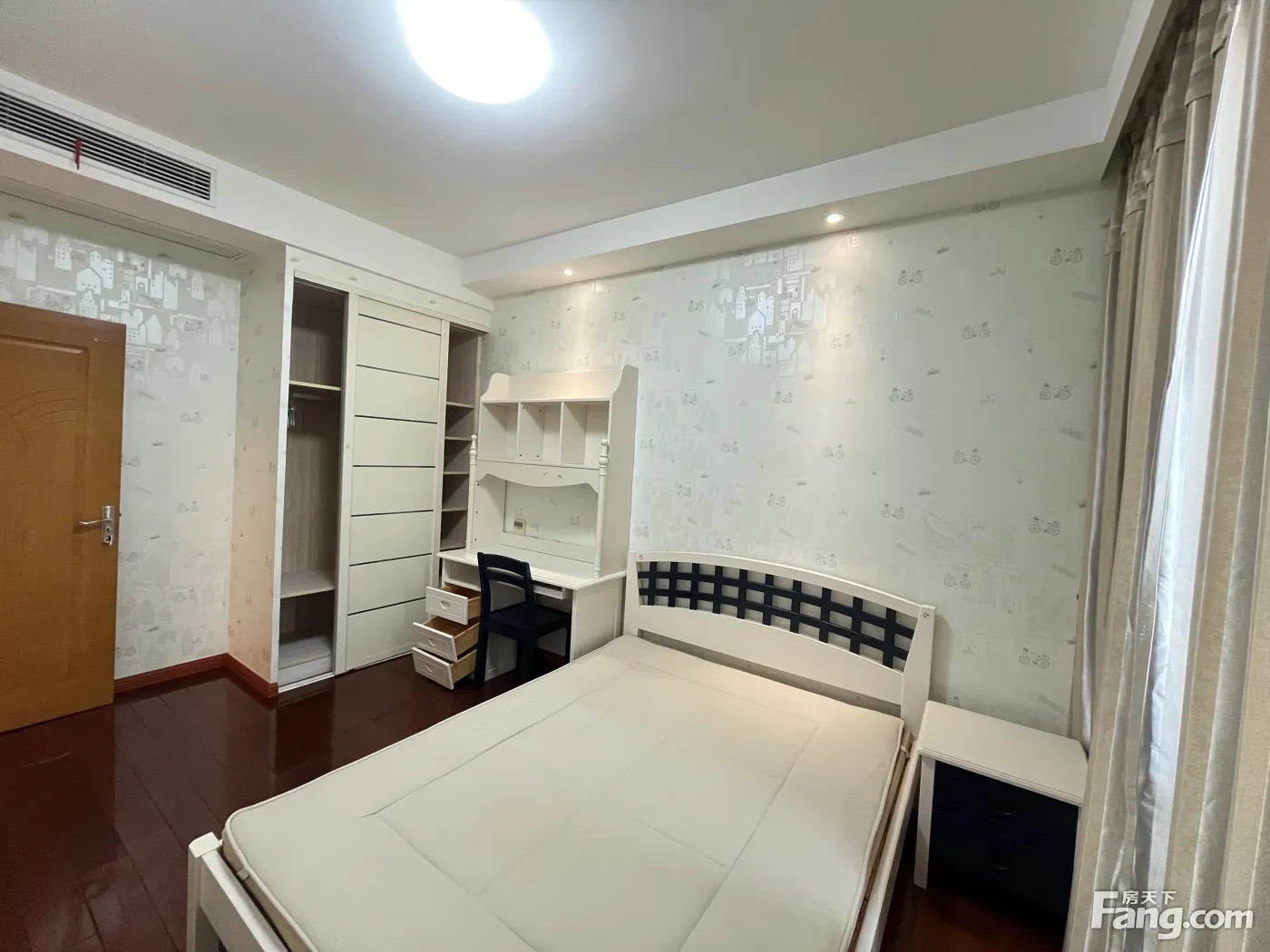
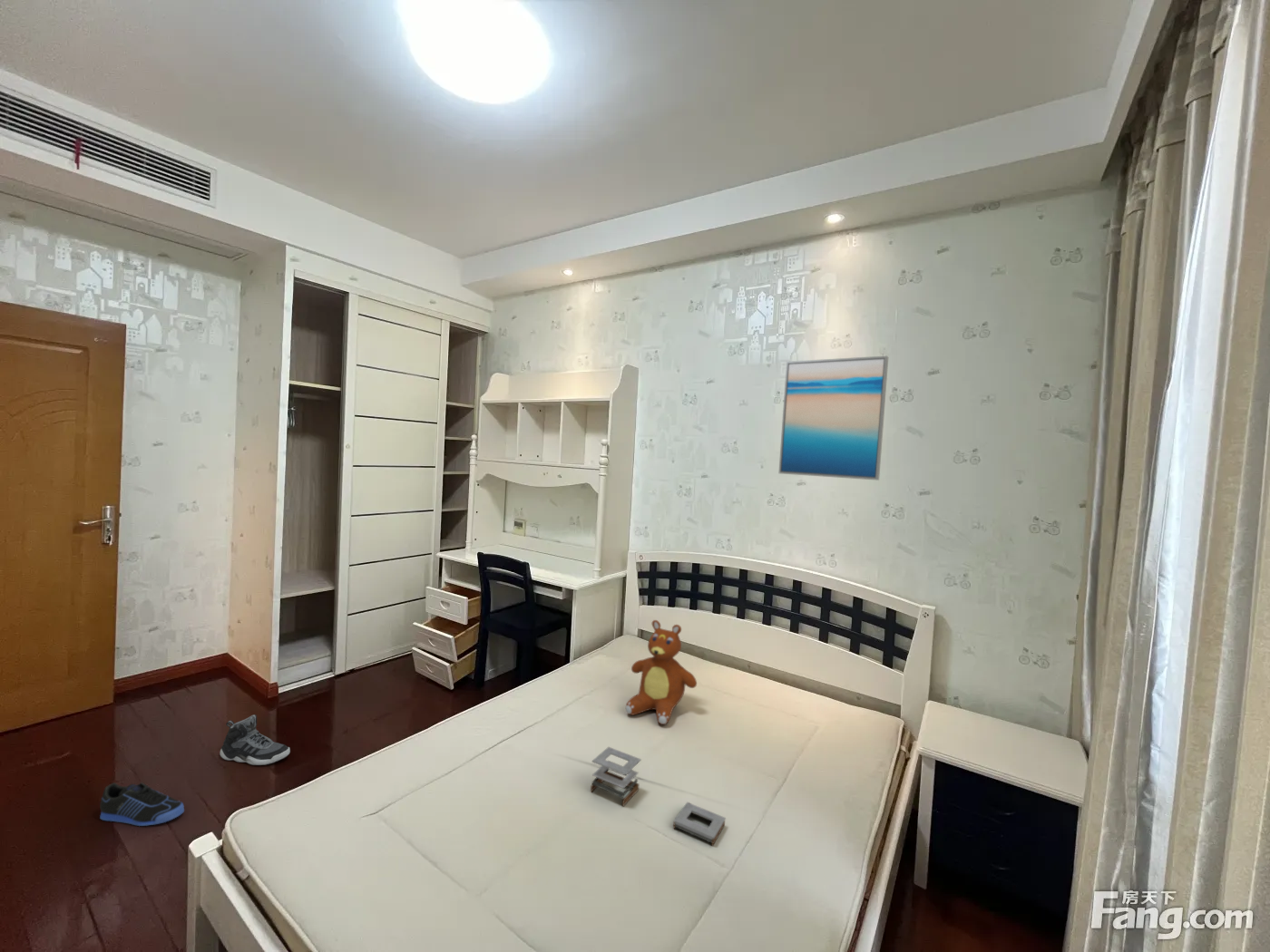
+ sneaker [99,782,185,827]
+ tray [590,746,727,847]
+ wall art [778,355,889,481]
+ sneaker [220,714,291,766]
+ teddy bear [625,619,698,725]
